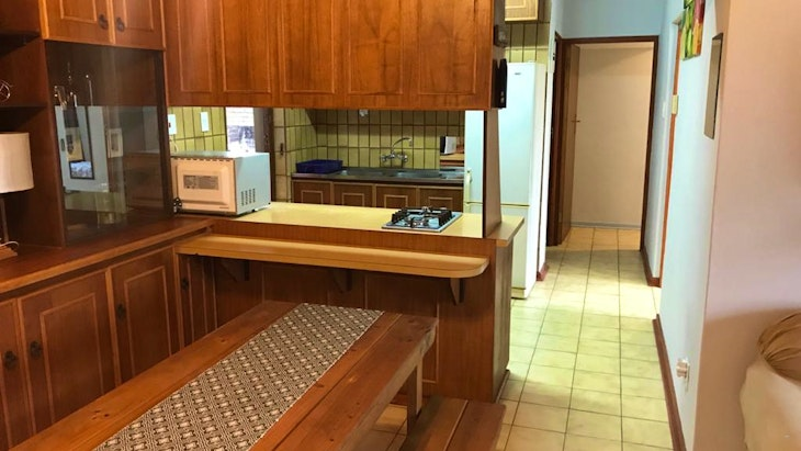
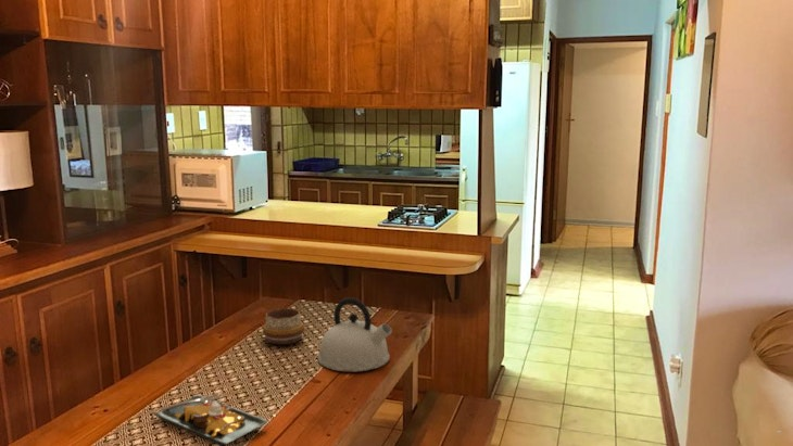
+ kettle [317,296,392,372]
+ decorative bowl [262,307,305,345]
+ plate [153,392,269,446]
